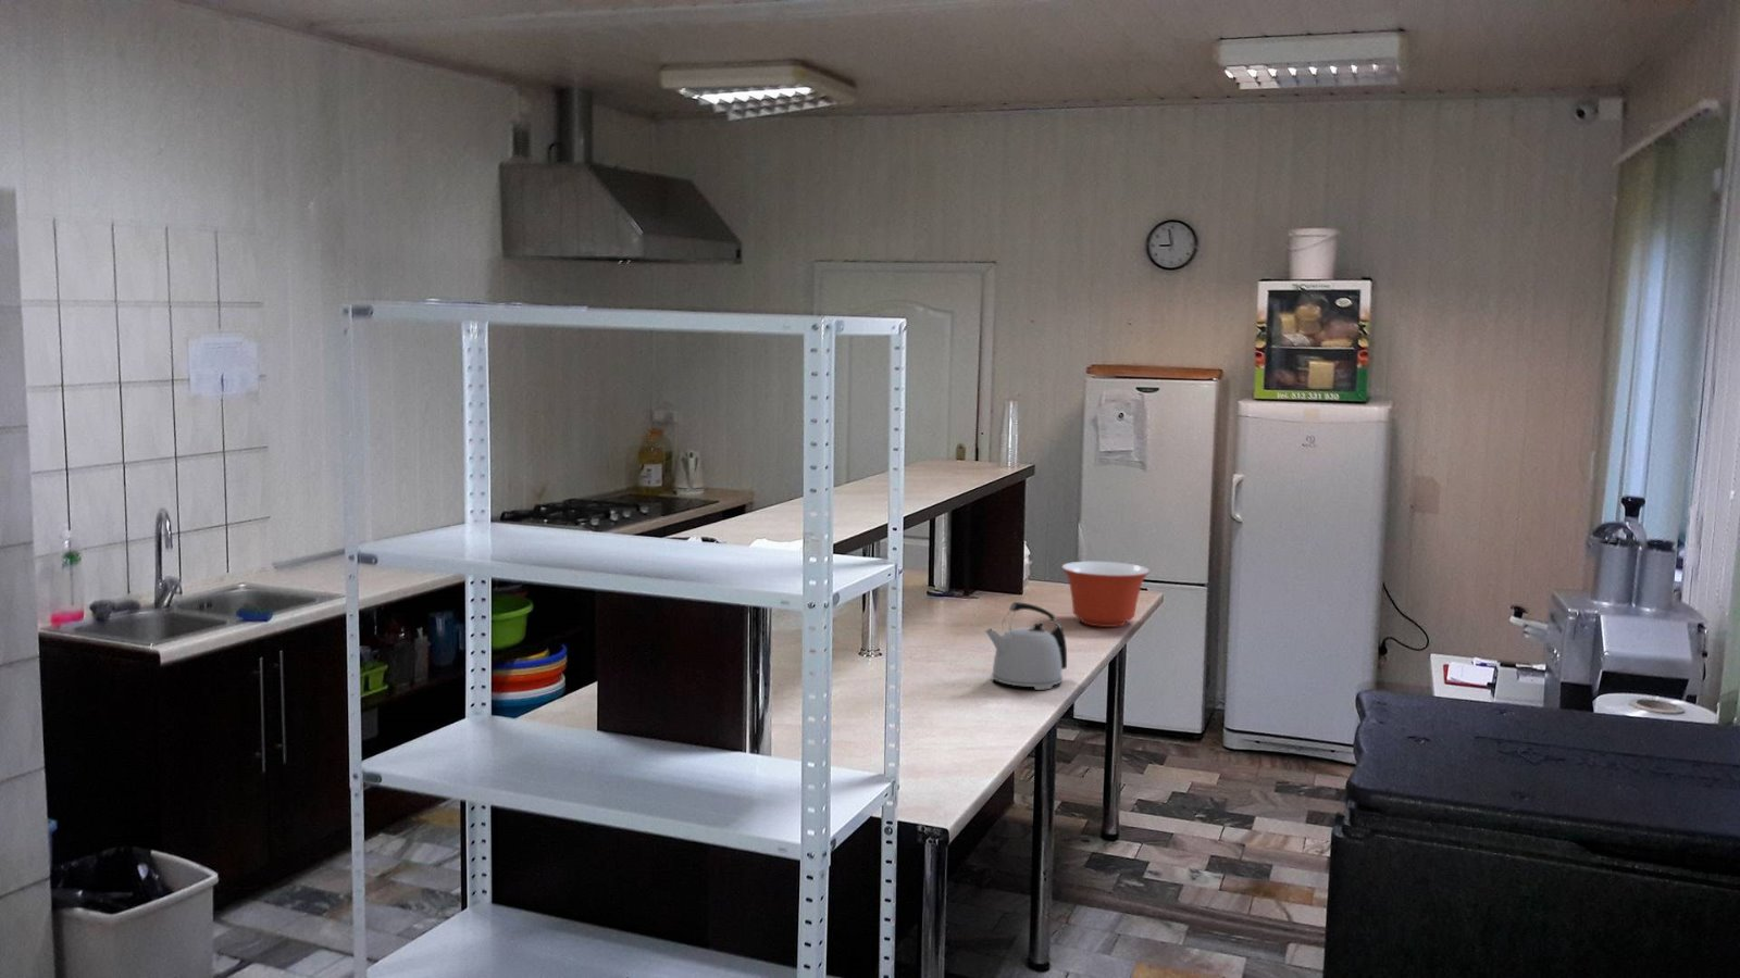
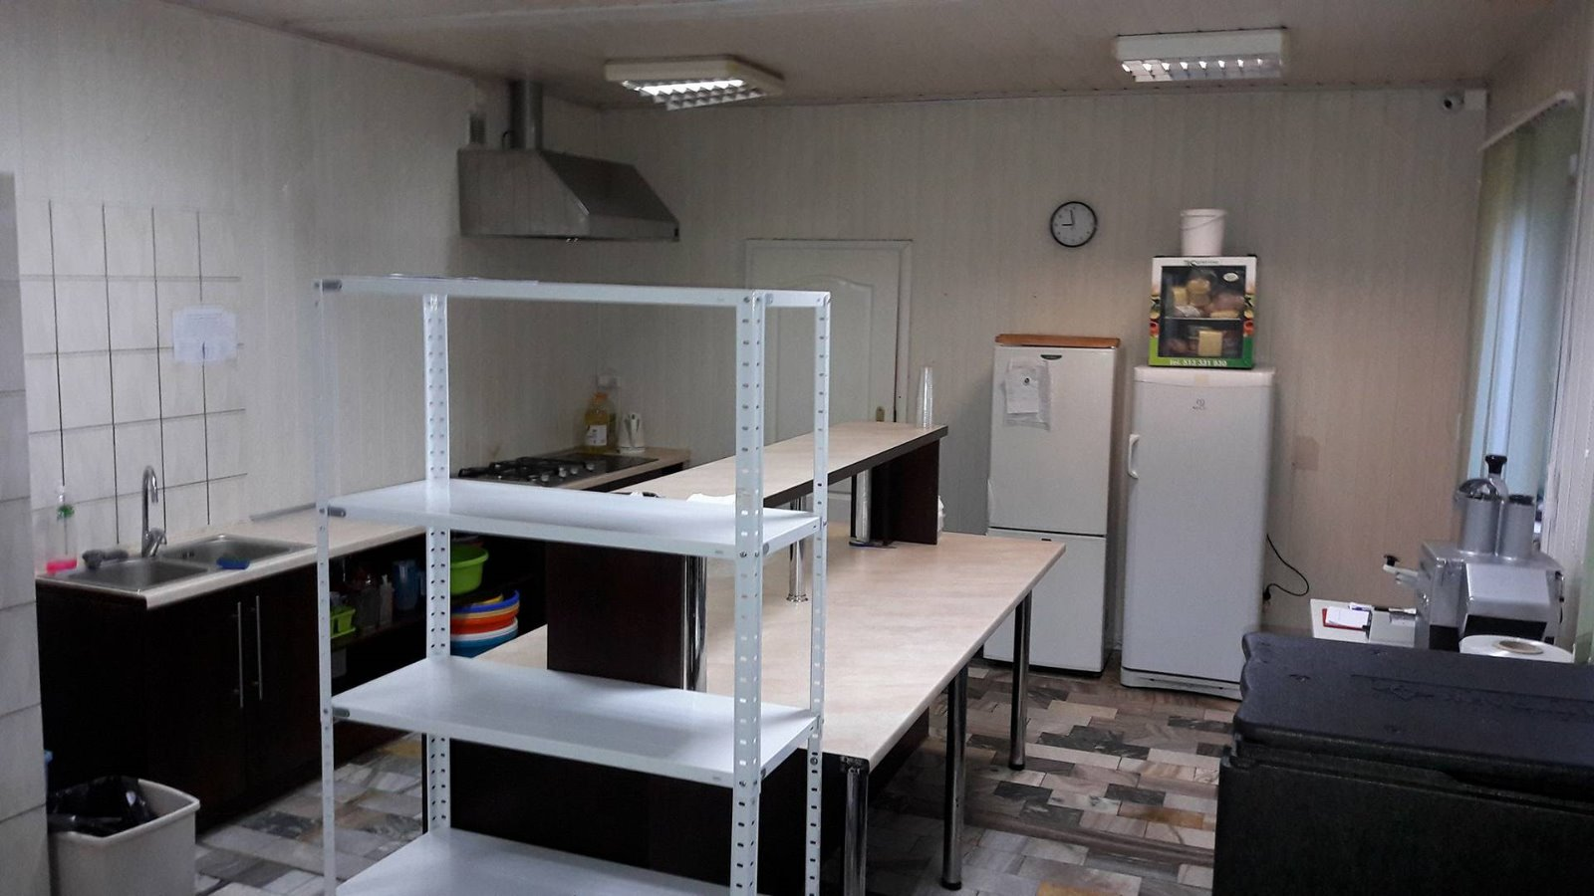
- kettle [985,601,1068,691]
- mixing bowl [1060,561,1151,628]
